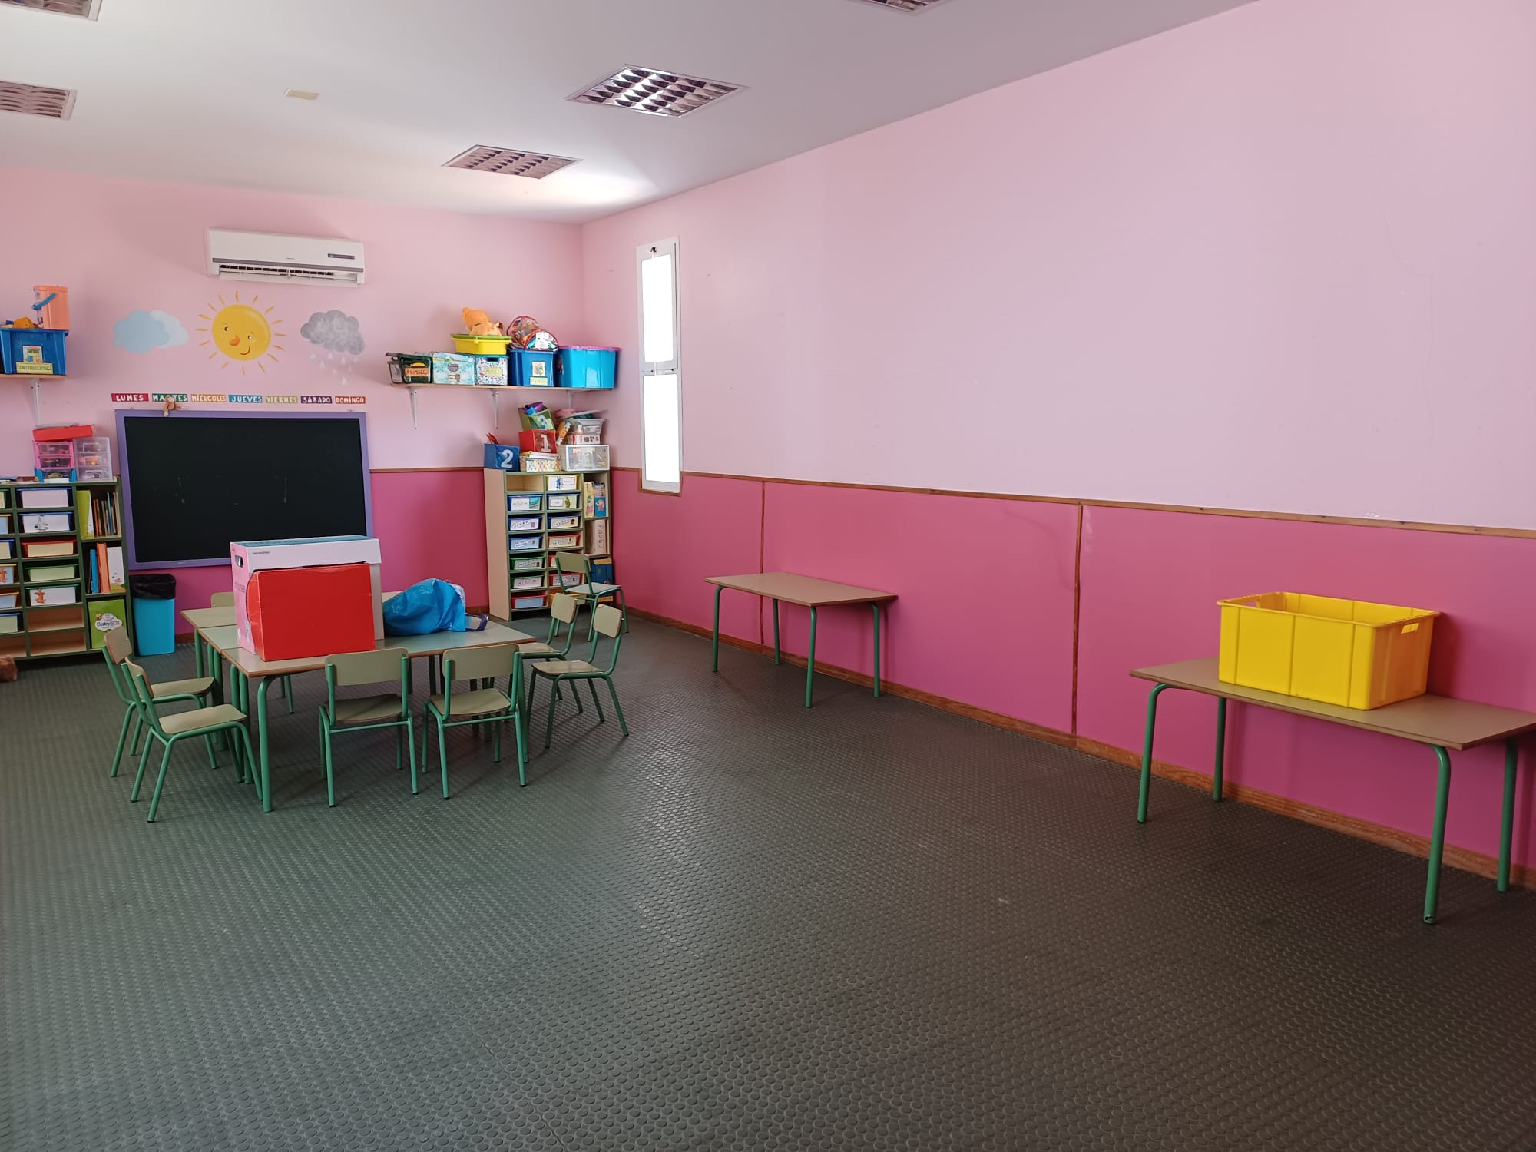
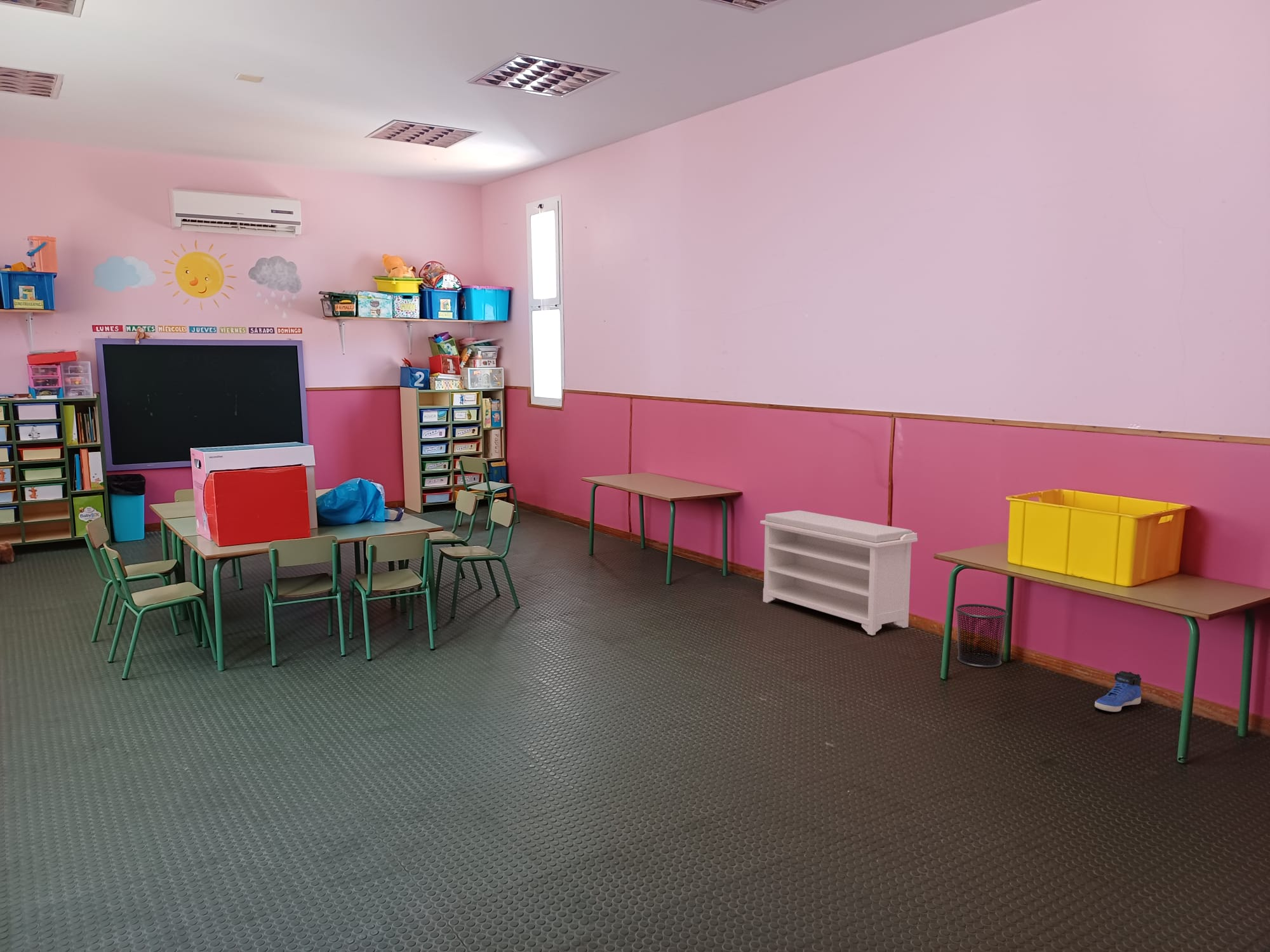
+ bench [759,510,918,636]
+ sneaker [1094,670,1142,712]
+ waste bin [955,604,1009,668]
